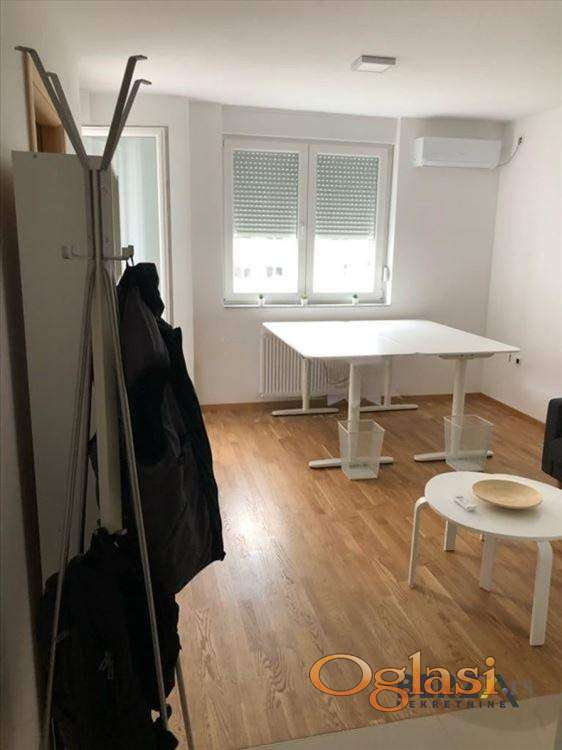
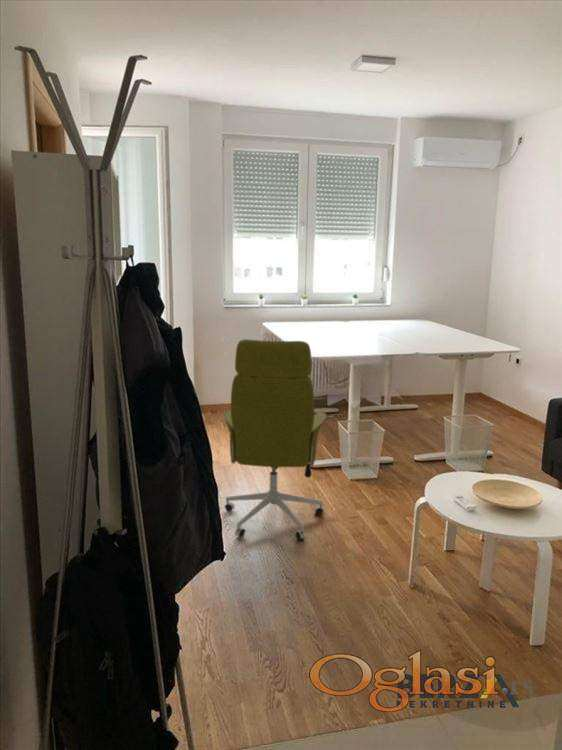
+ office chair [223,338,328,541]
